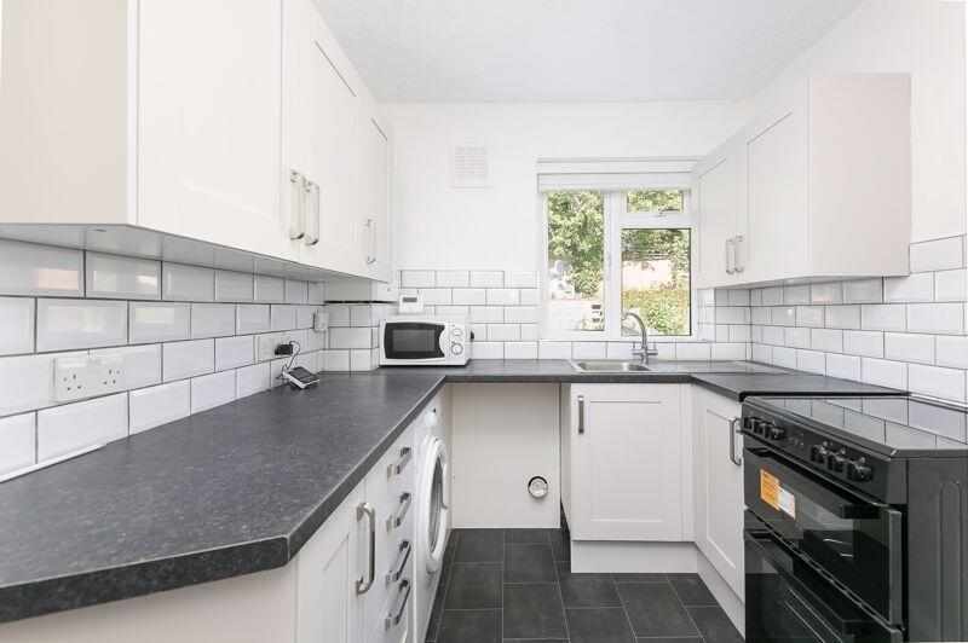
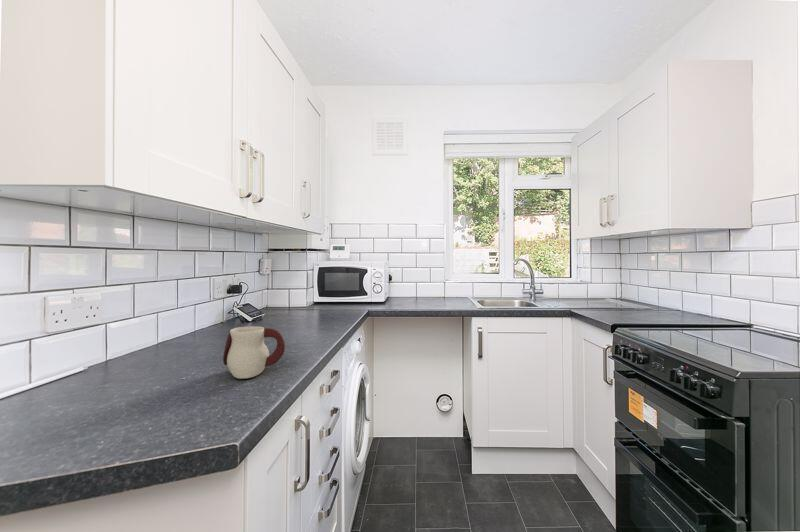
+ mug [222,325,286,380]
